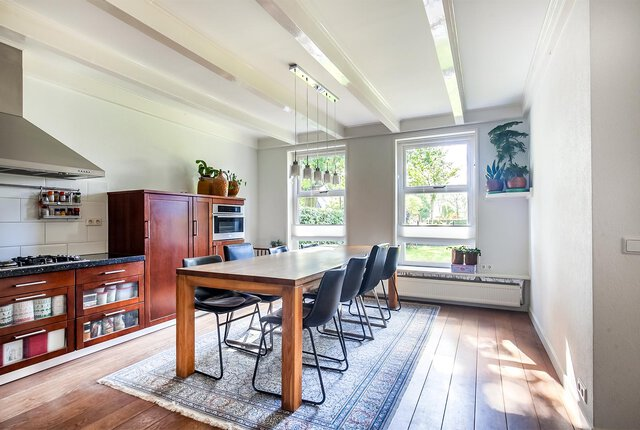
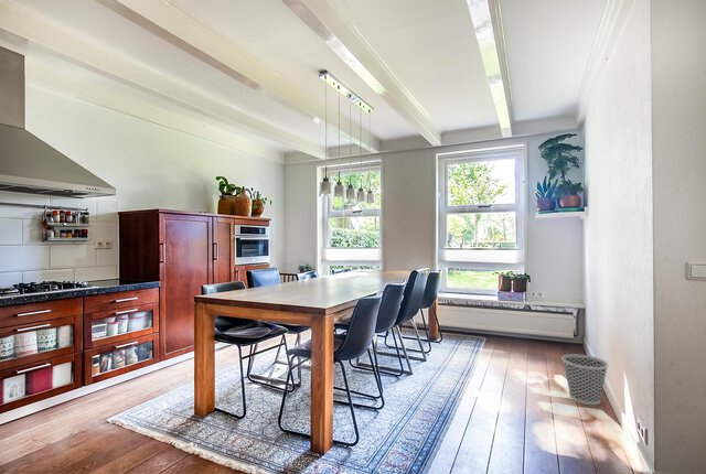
+ wastebasket [560,353,610,406]
